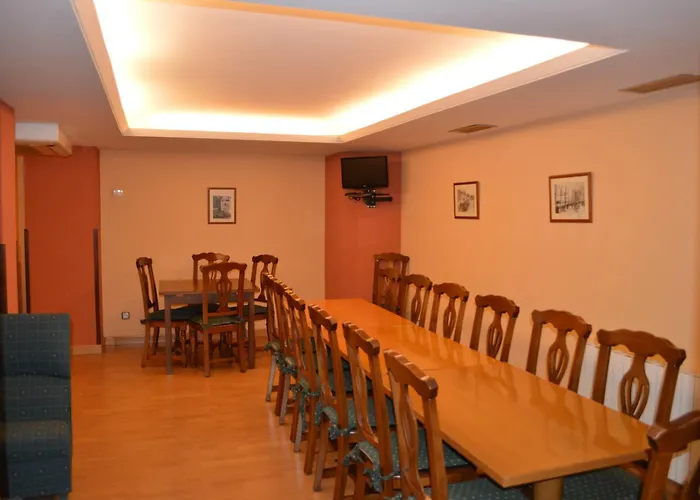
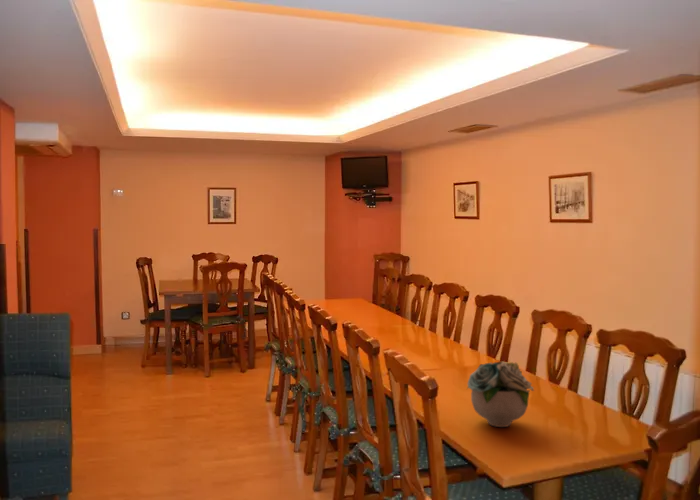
+ flower arrangement [466,360,535,428]
